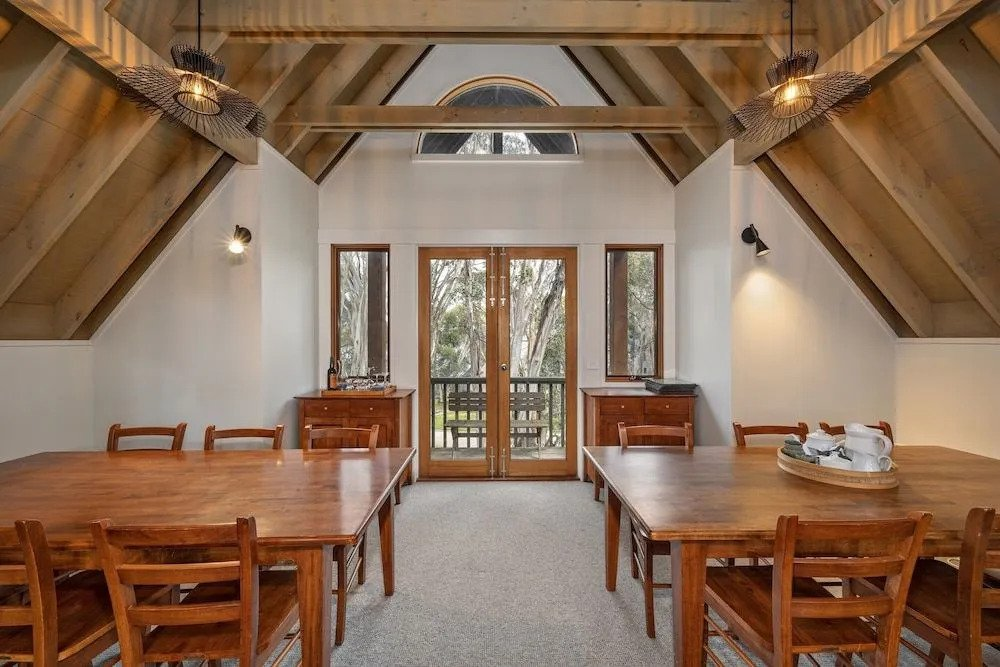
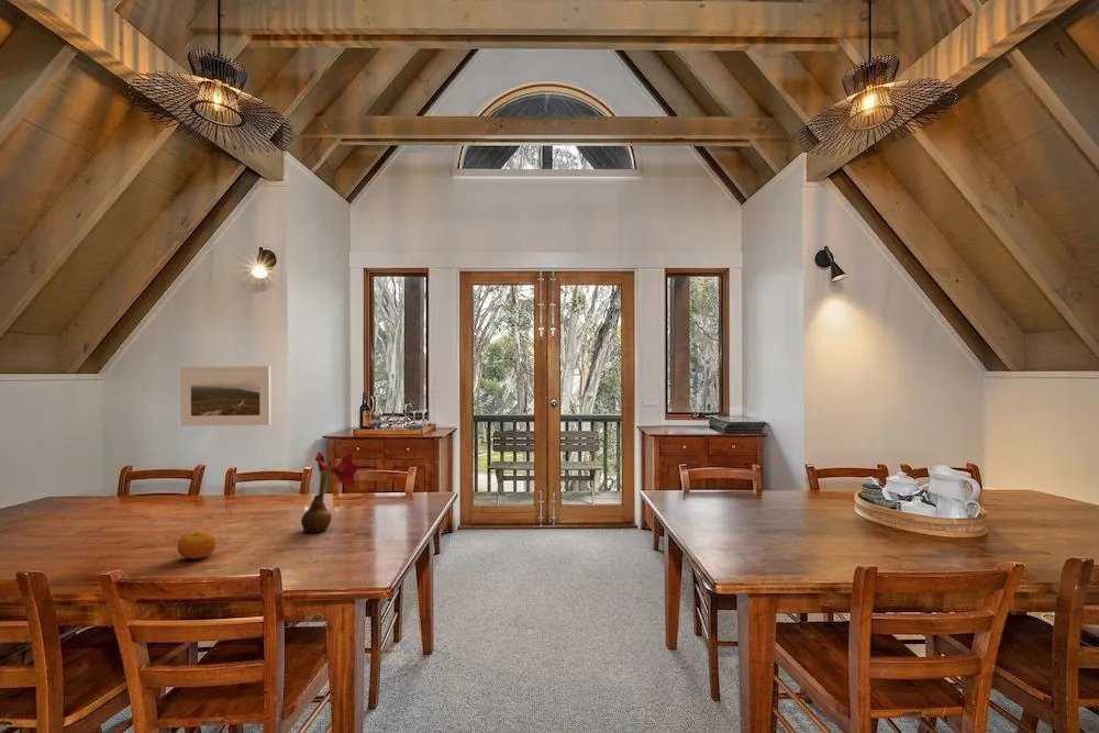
+ flower [300,451,359,533]
+ fruit [176,530,218,559]
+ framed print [180,365,271,427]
